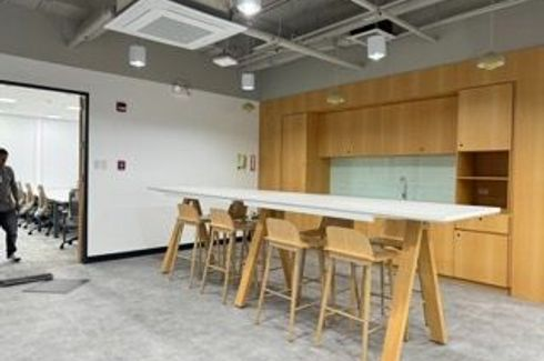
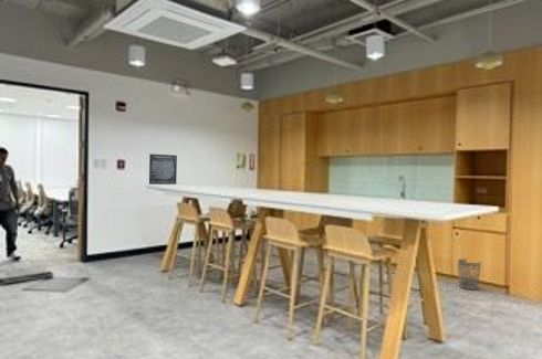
+ wall art [148,152,178,186]
+ wastebasket [457,258,482,291]
